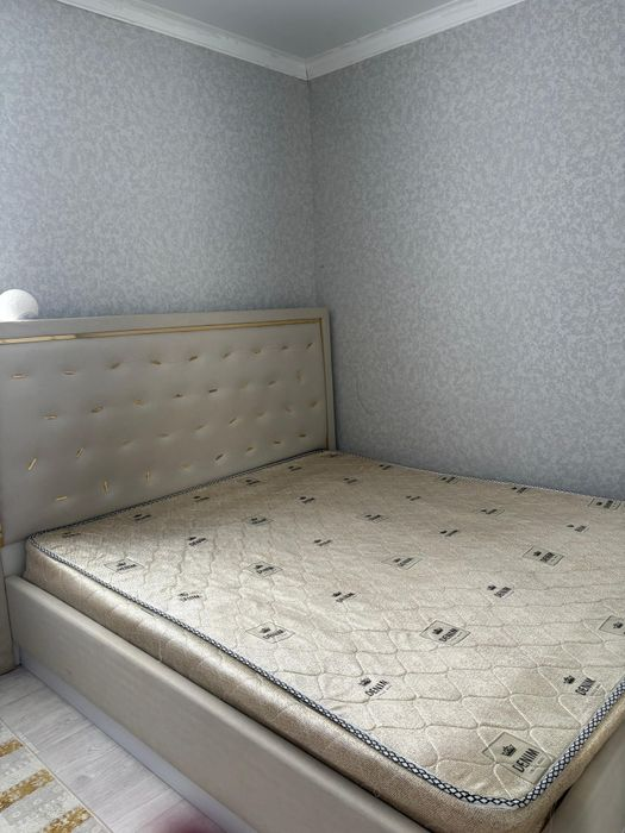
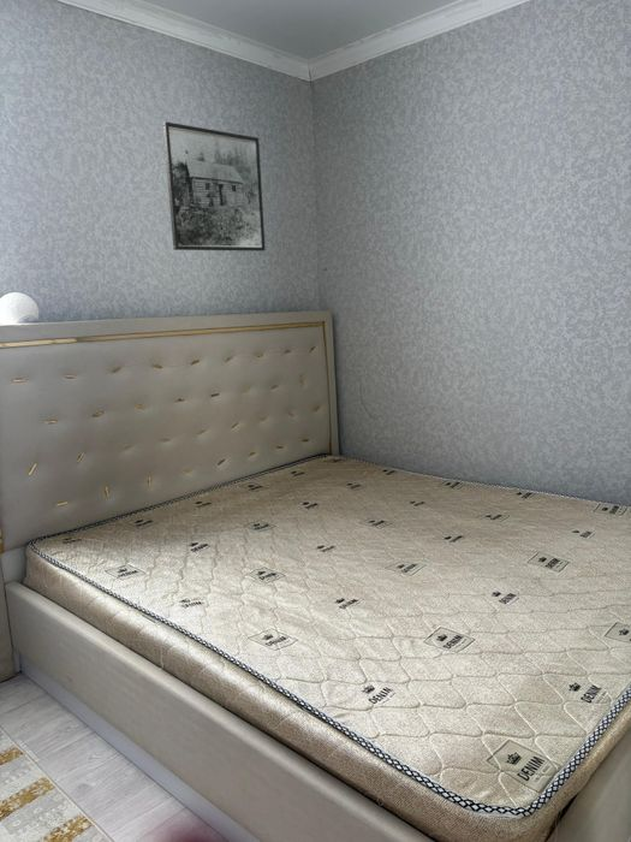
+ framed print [161,120,267,253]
